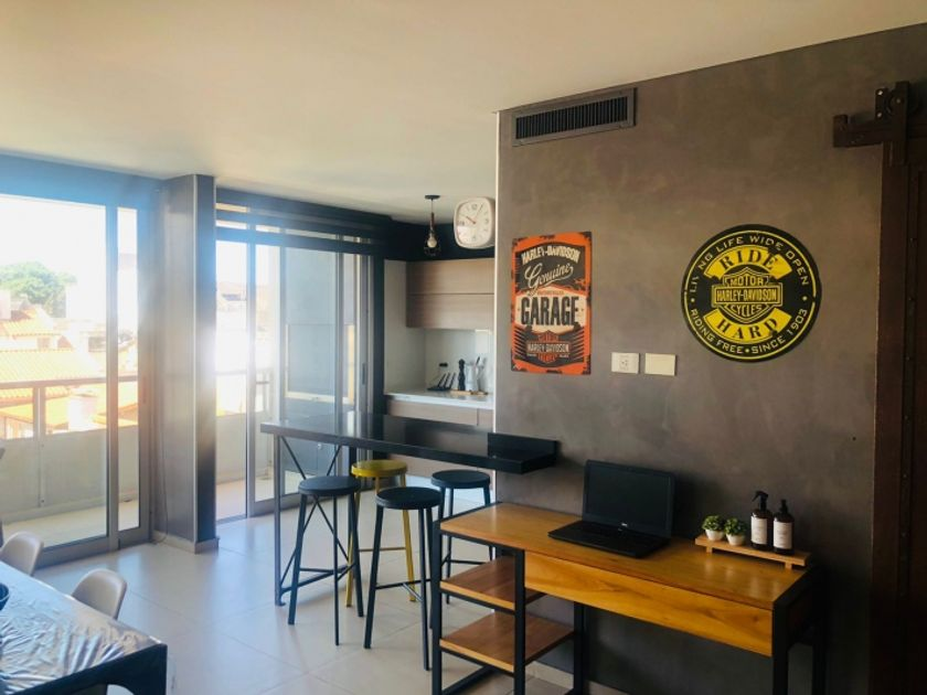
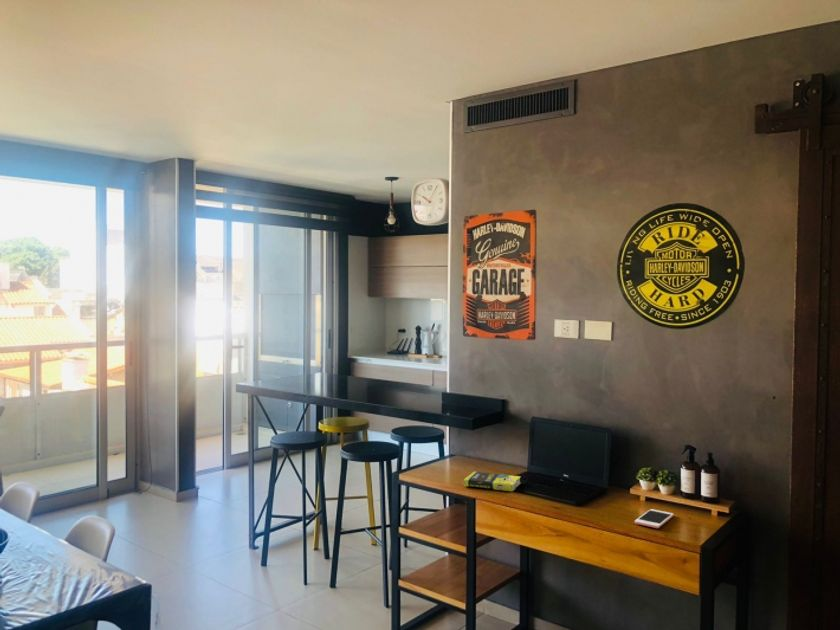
+ book [463,471,521,492]
+ cell phone [634,508,675,529]
